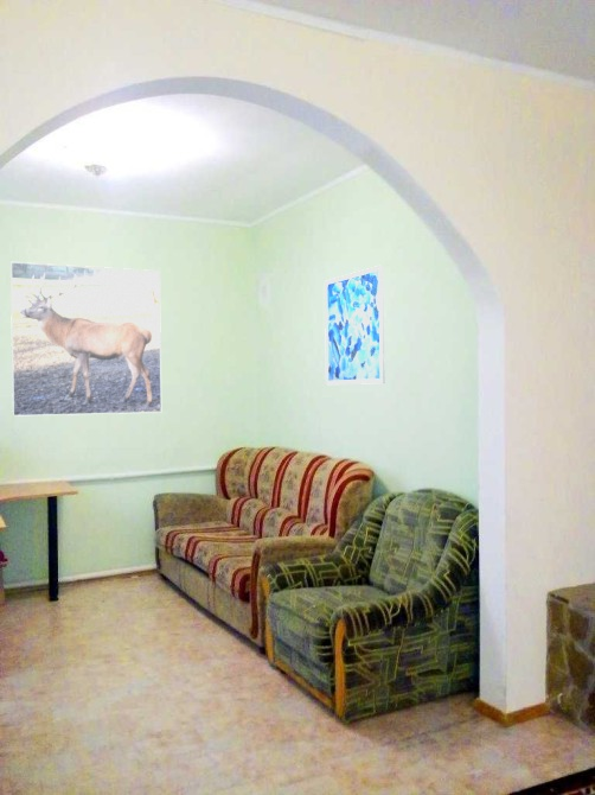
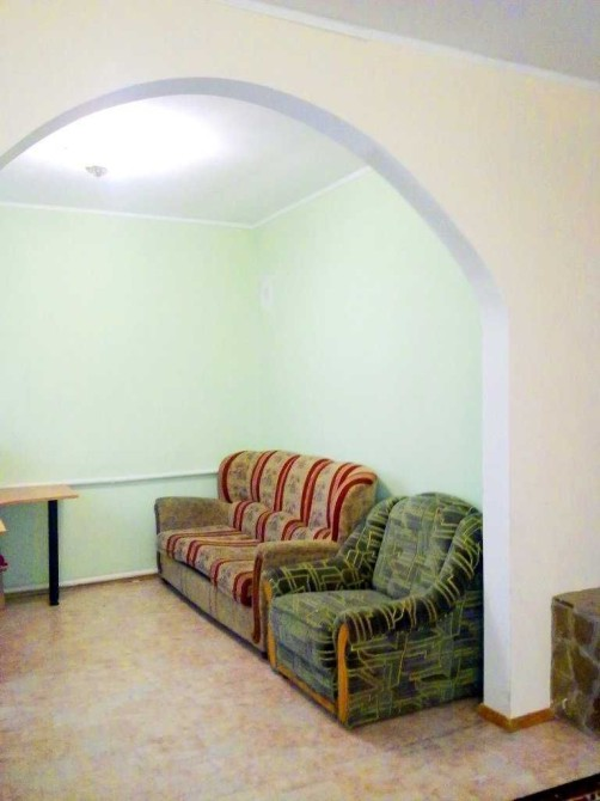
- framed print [9,261,162,418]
- wall art [324,265,386,386]
